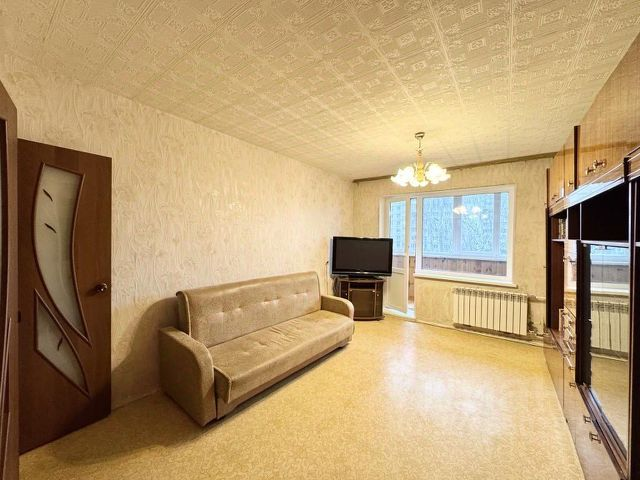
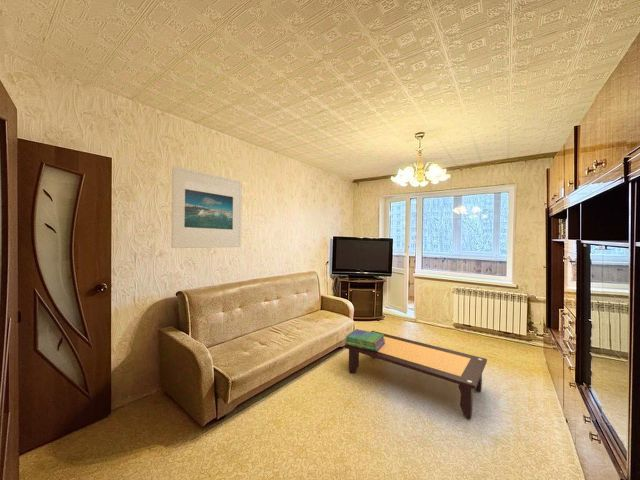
+ stack of books [344,328,385,352]
+ coffee table [343,330,488,420]
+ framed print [170,165,243,249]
